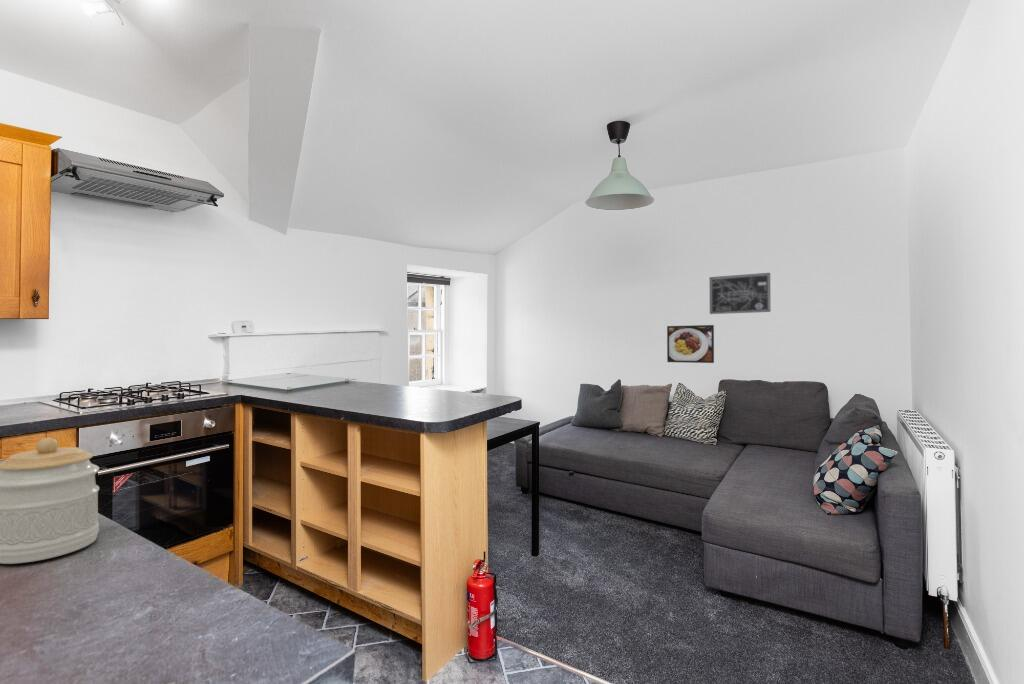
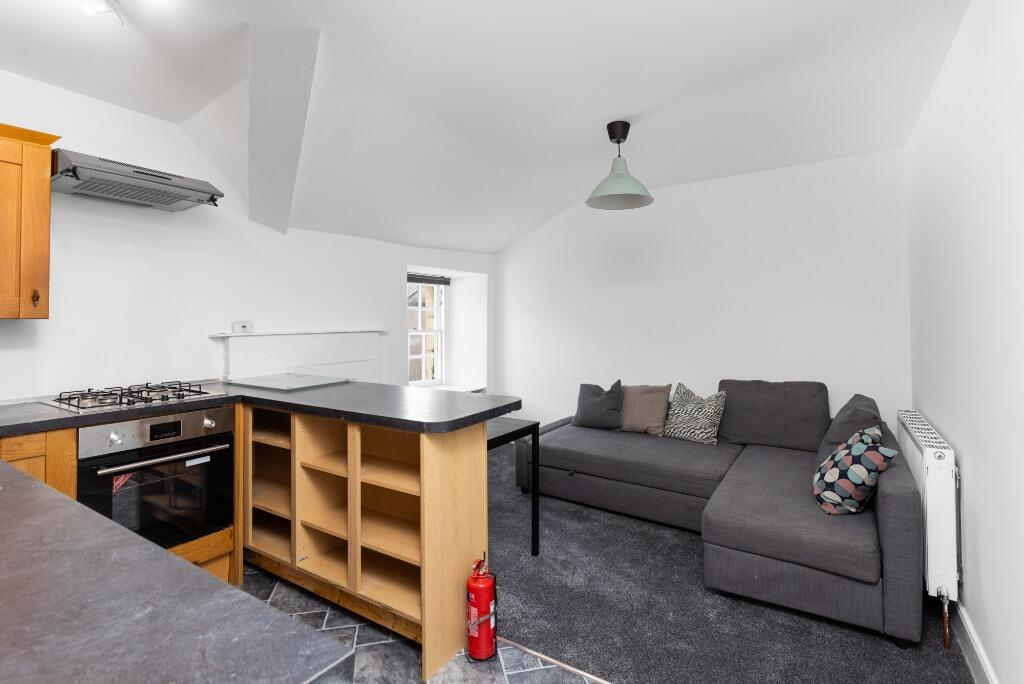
- jar [0,437,100,565]
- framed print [666,324,715,364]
- wall art [709,272,771,315]
